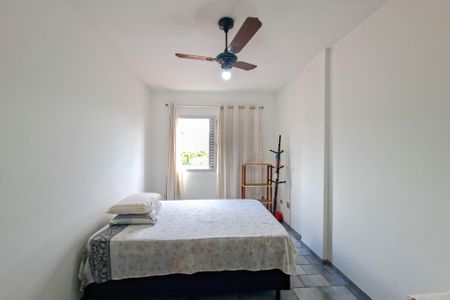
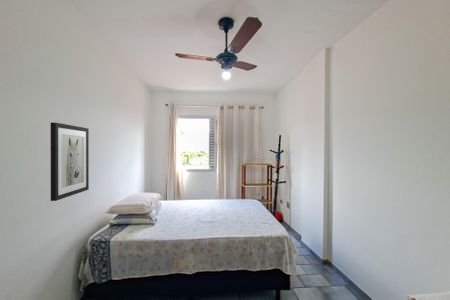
+ wall art [50,122,90,202]
